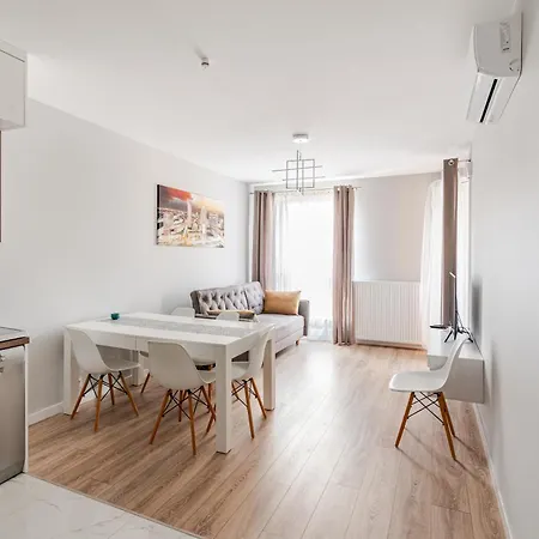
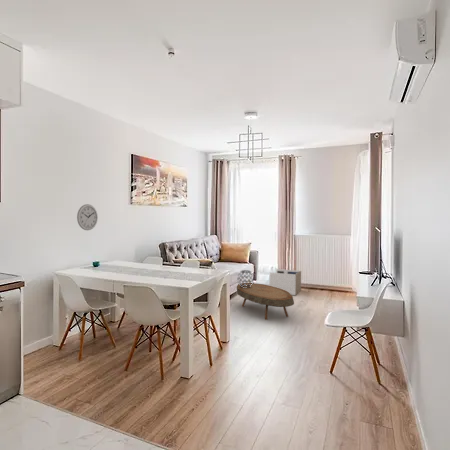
+ coffee table [236,282,295,321]
+ architectural model [268,268,302,296]
+ decorative sphere [236,269,255,288]
+ wall clock [76,203,99,231]
